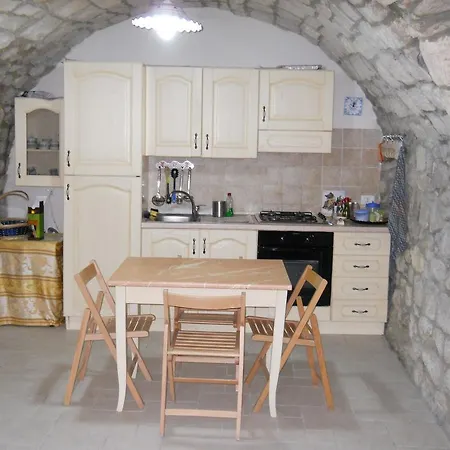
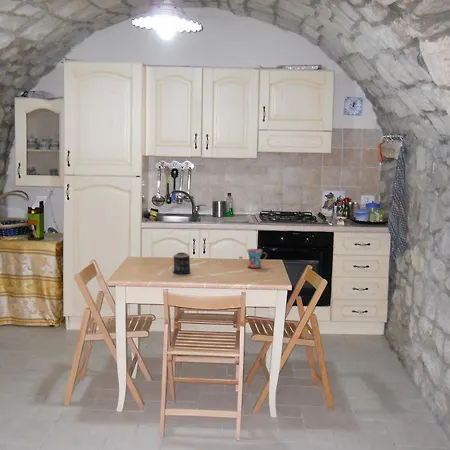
+ candle [172,252,192,275]
+ mug [246,248,268,269]
